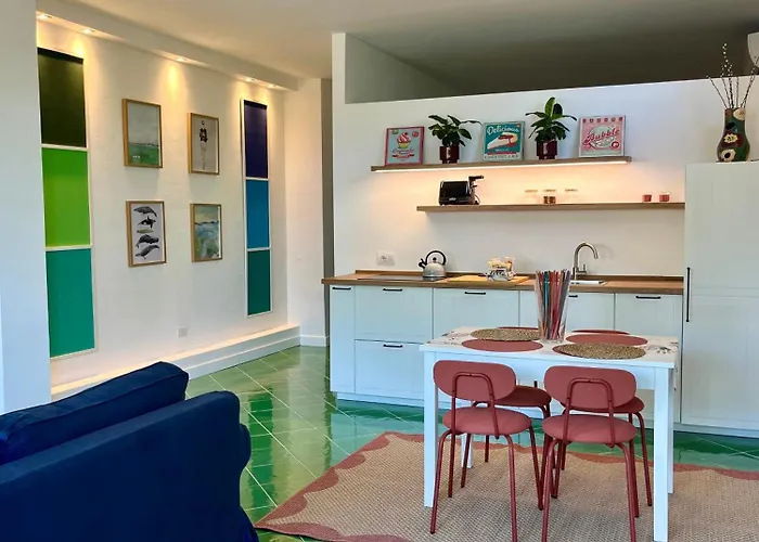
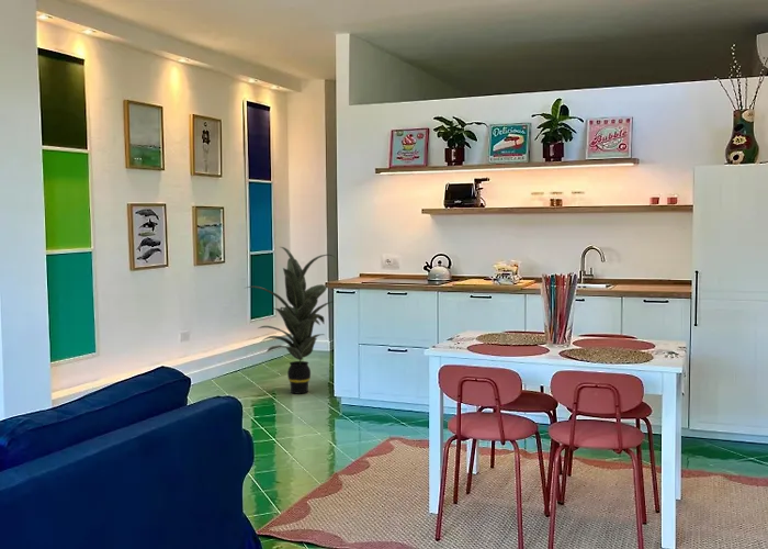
+ indoor plant [242,246,338,395]
